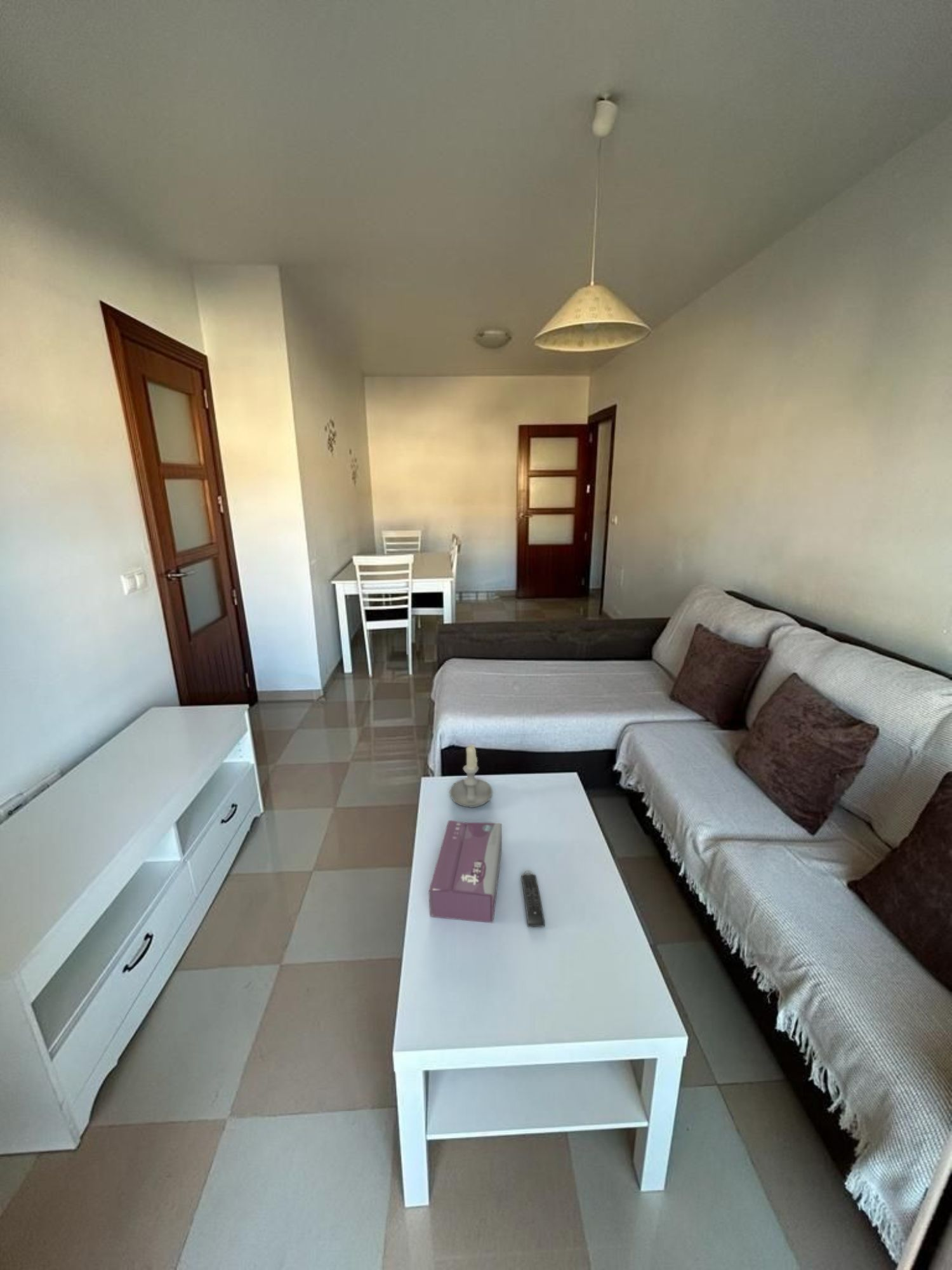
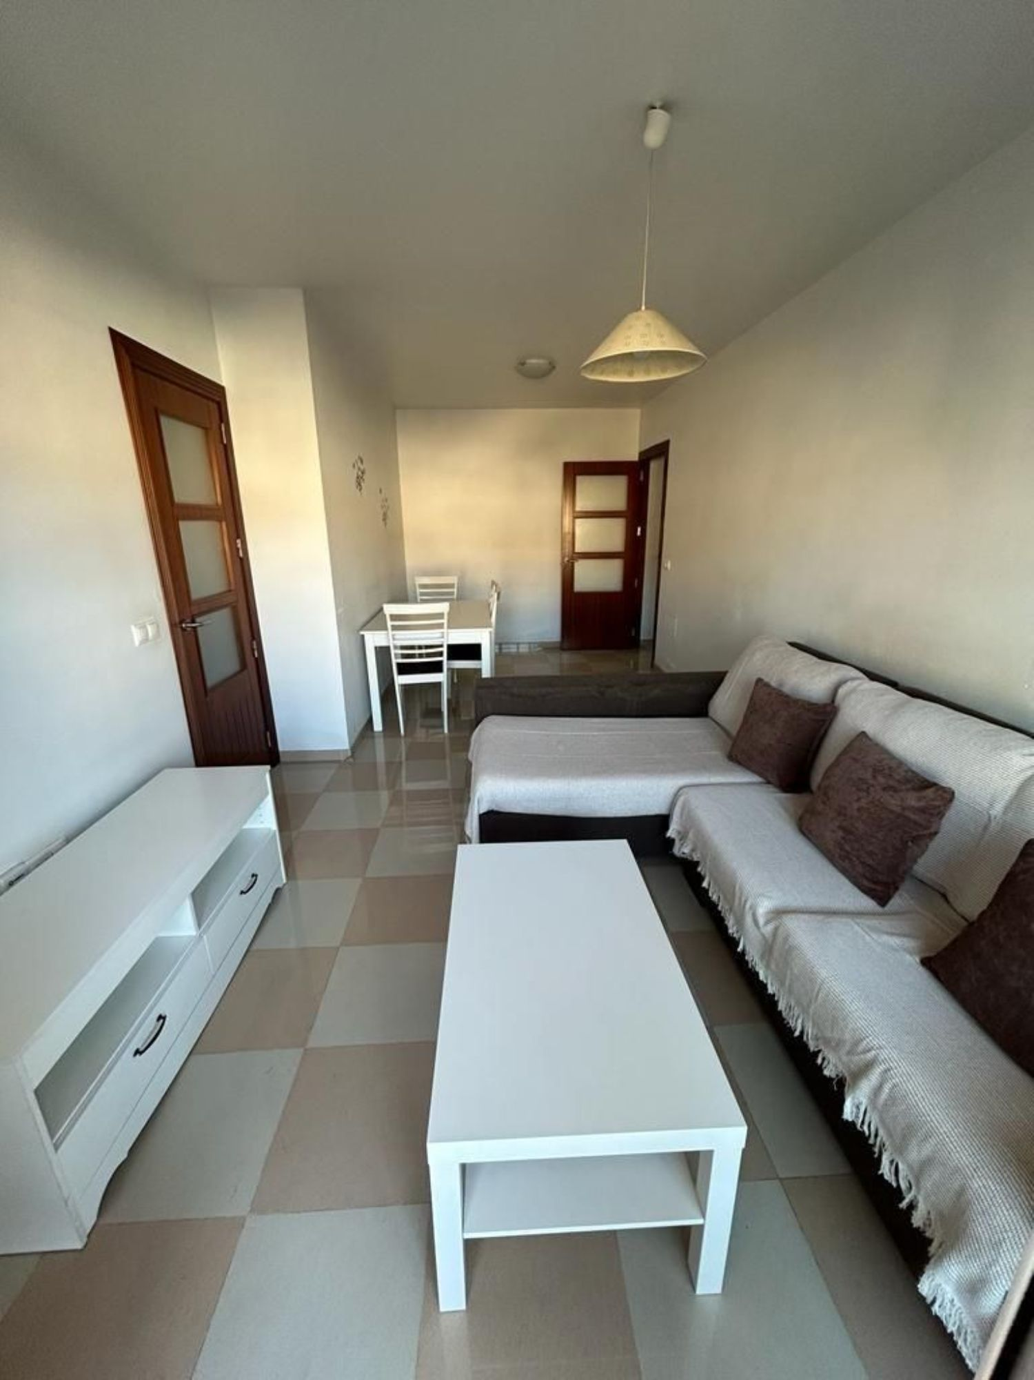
- remote control [520,871,545,928]
- candle [449,744,493,808]
- tissue box [428,820,503,924]
